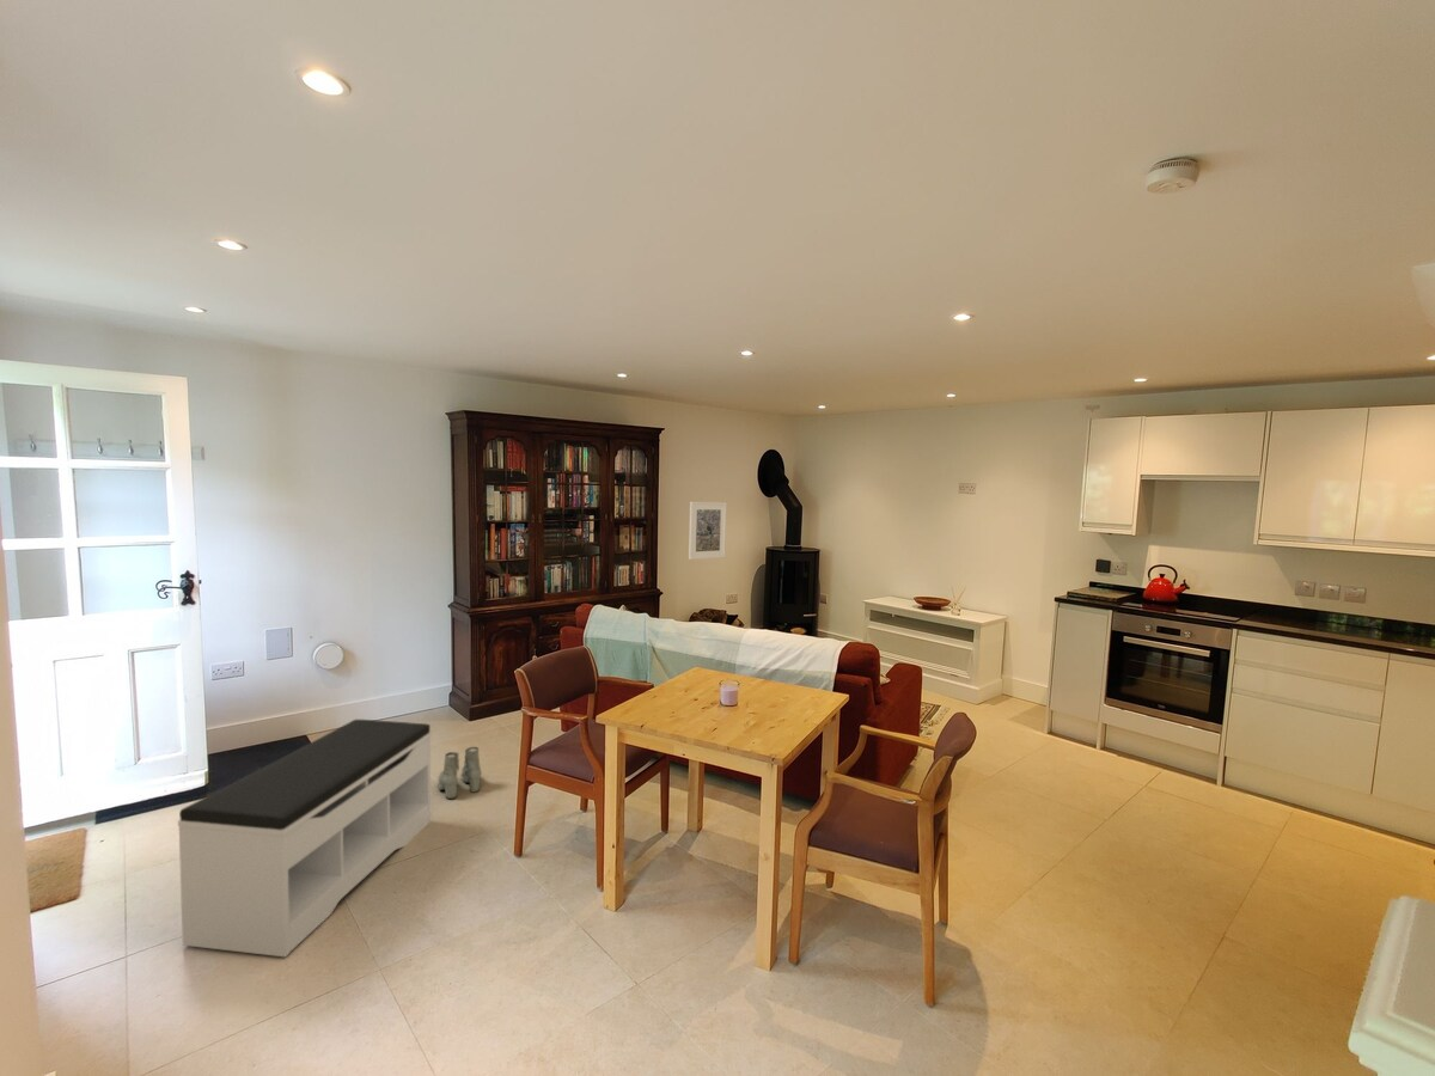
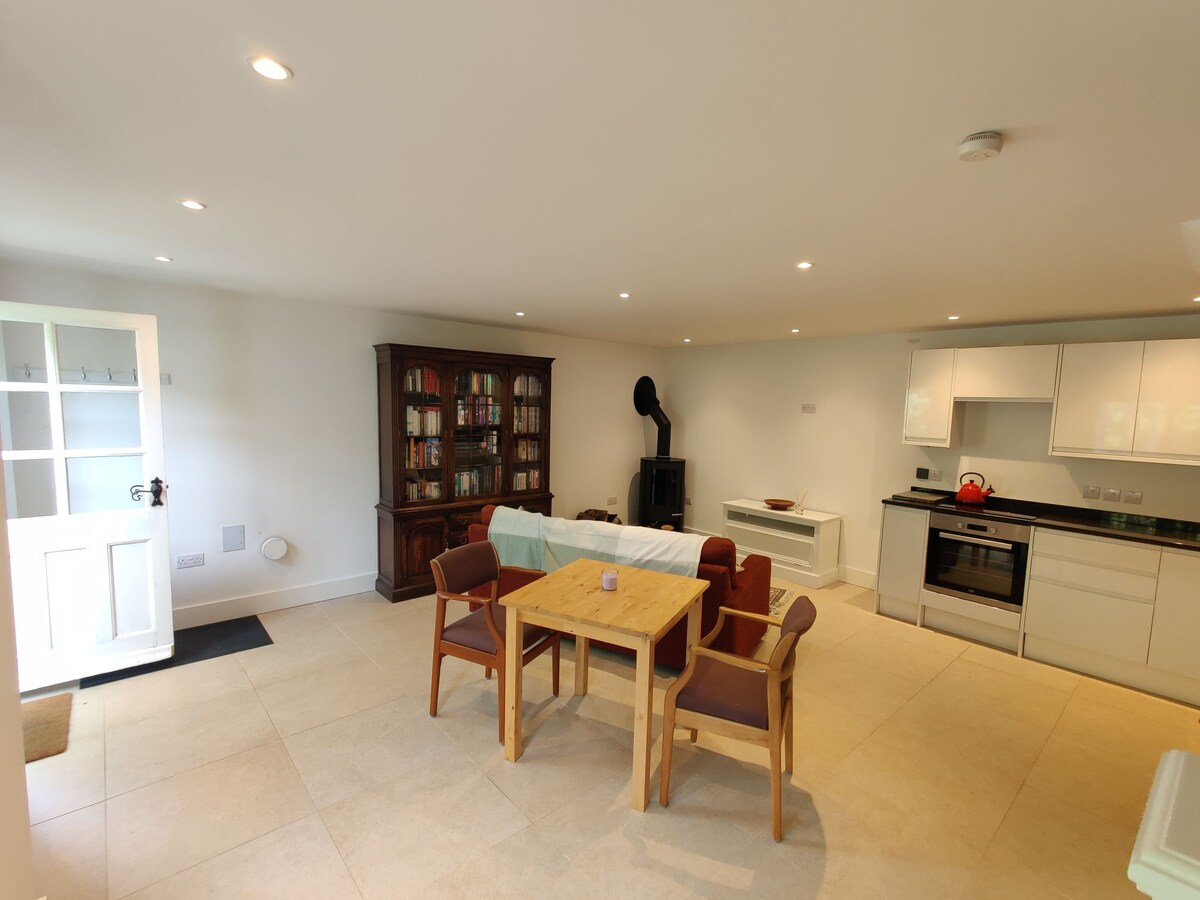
- boots [436,746,482,800]
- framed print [688,501,728,561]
- bench [177,719,433,958]
